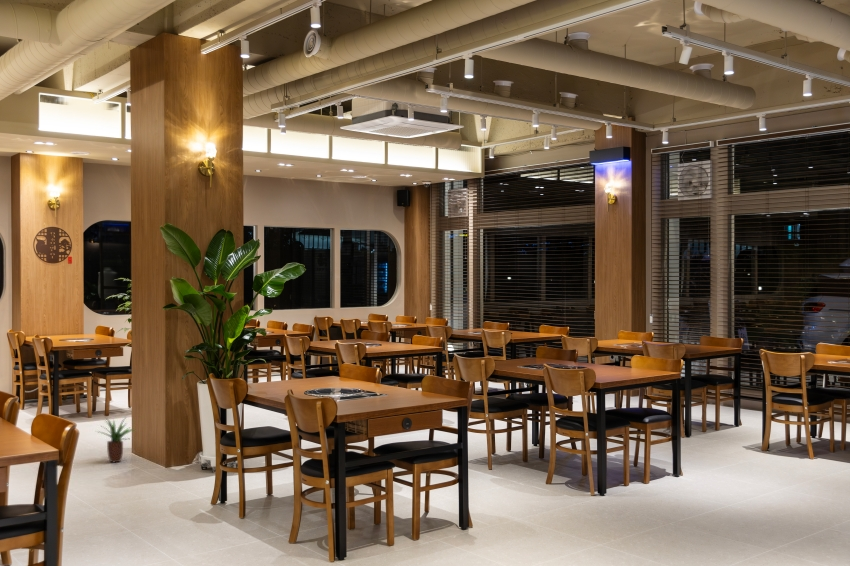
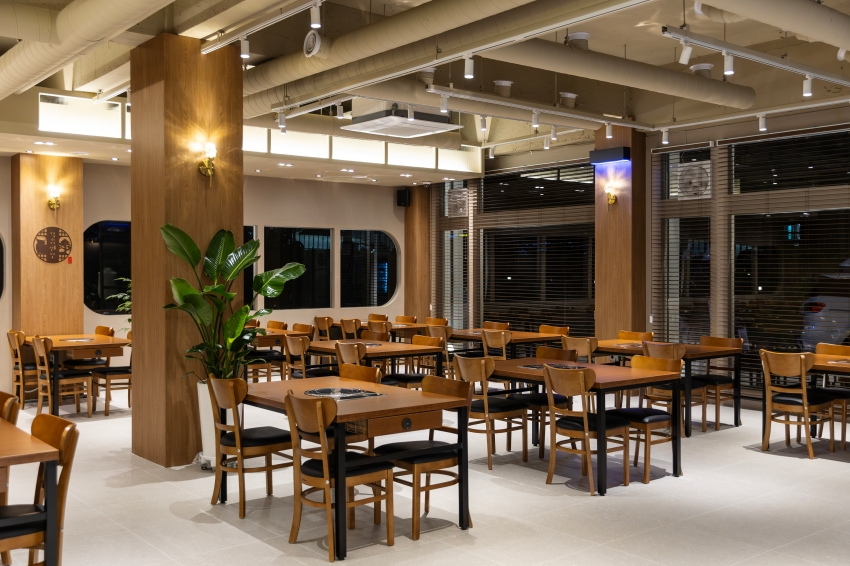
- potted plant [95,415,137,464]
